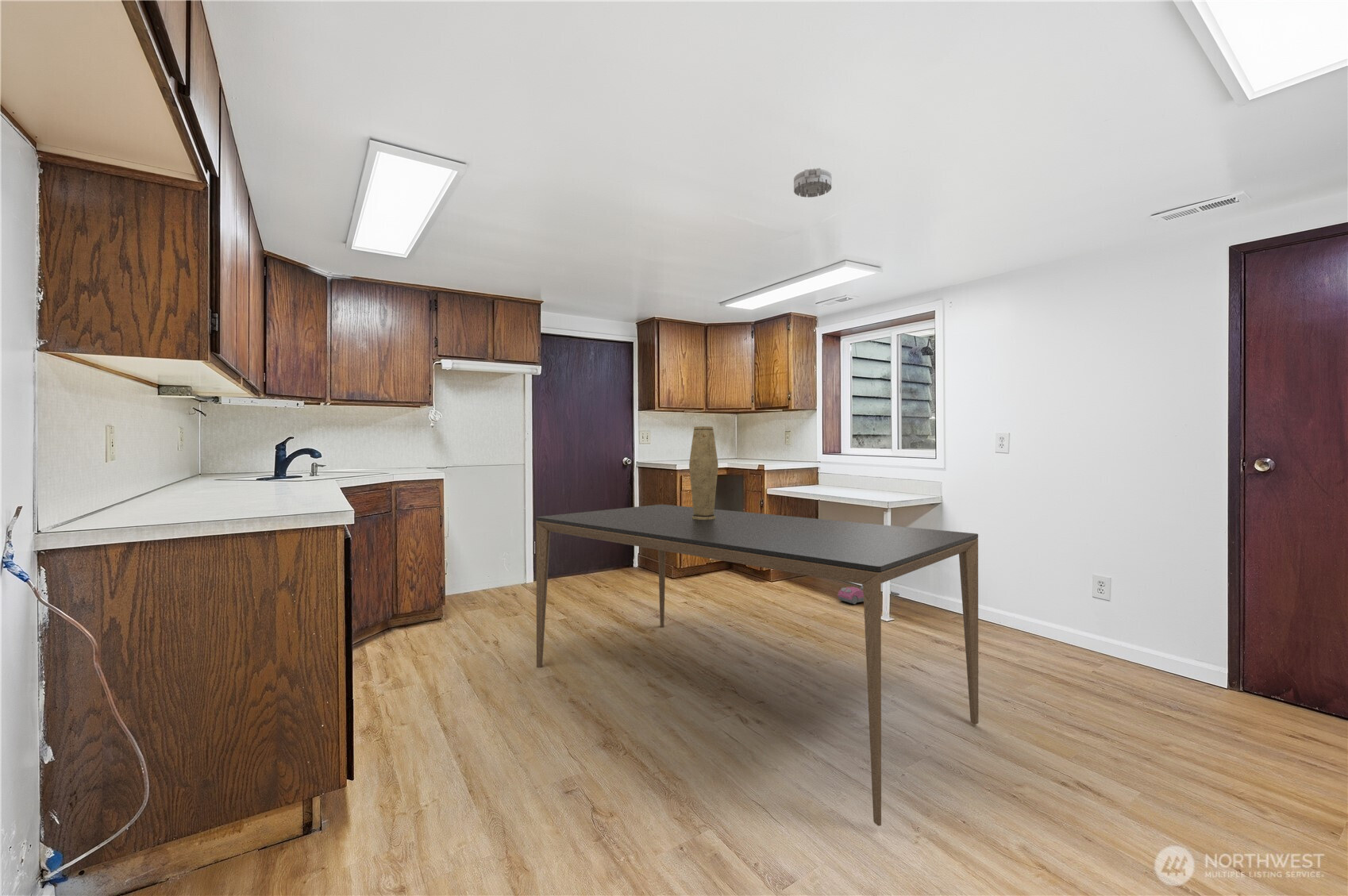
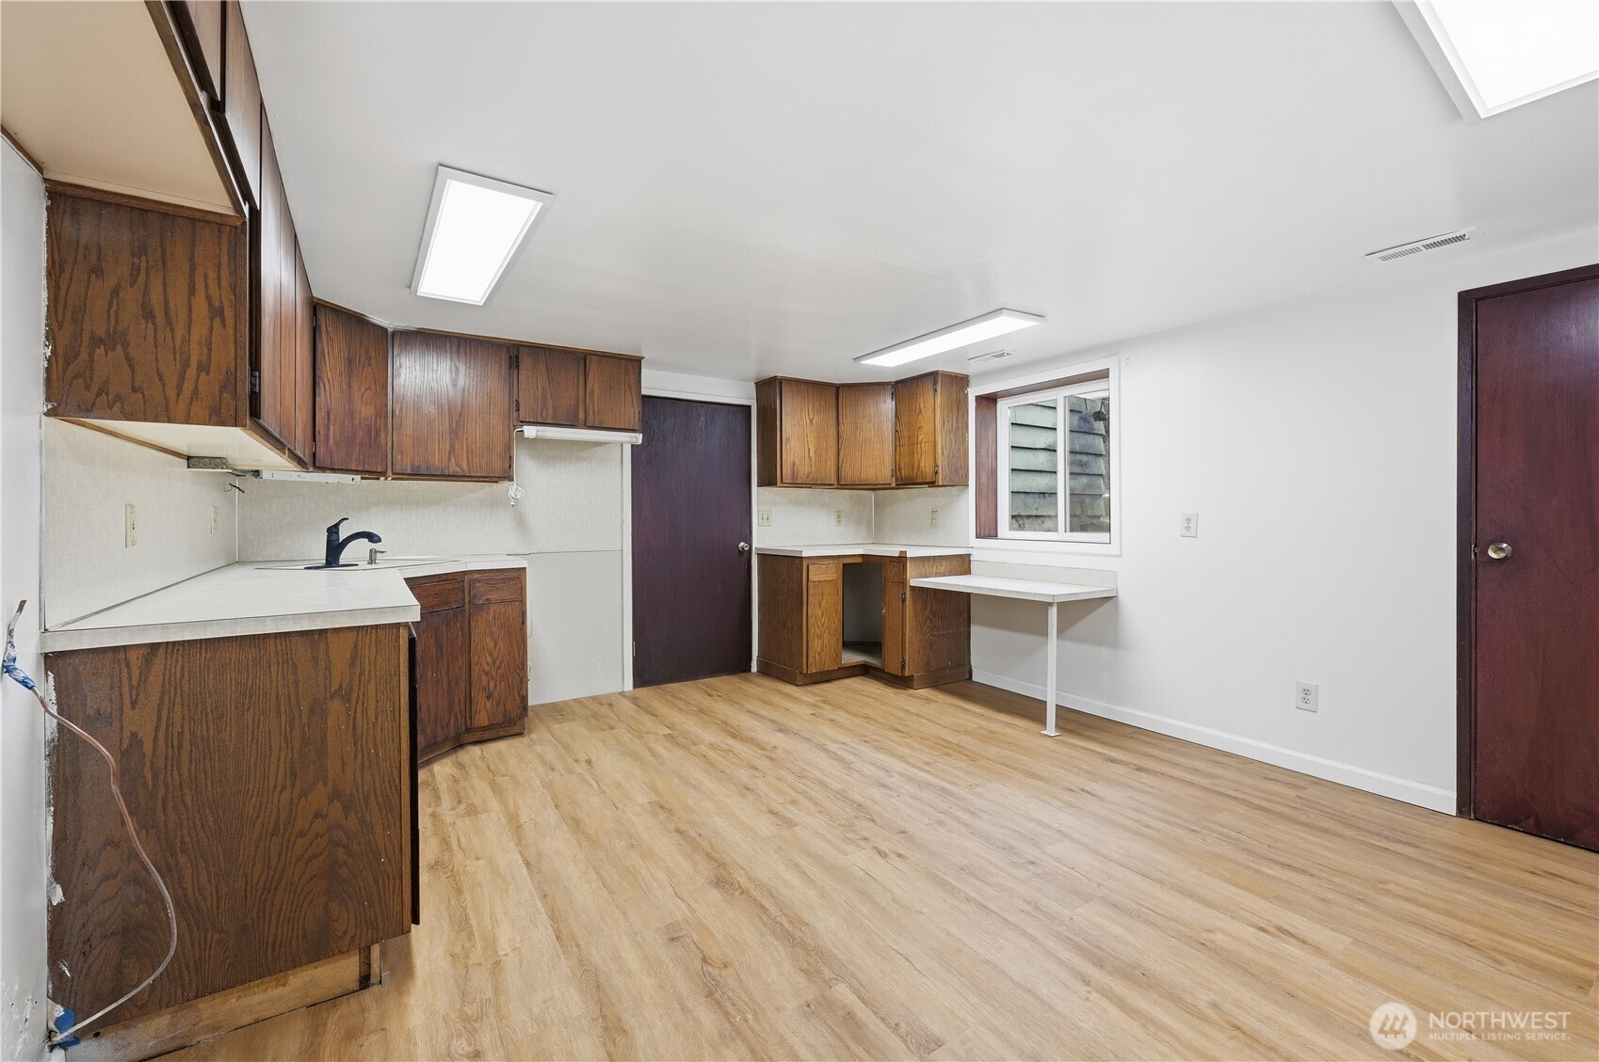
- smoke detector [793,167,833,198]
- dining table [535,504,979,827]
- vase [688,425,719,520]
- vacuum cleaner [838,584,900,605]
